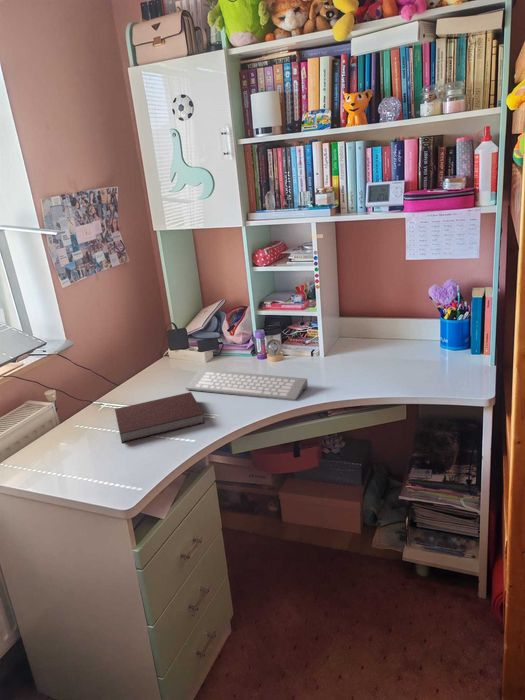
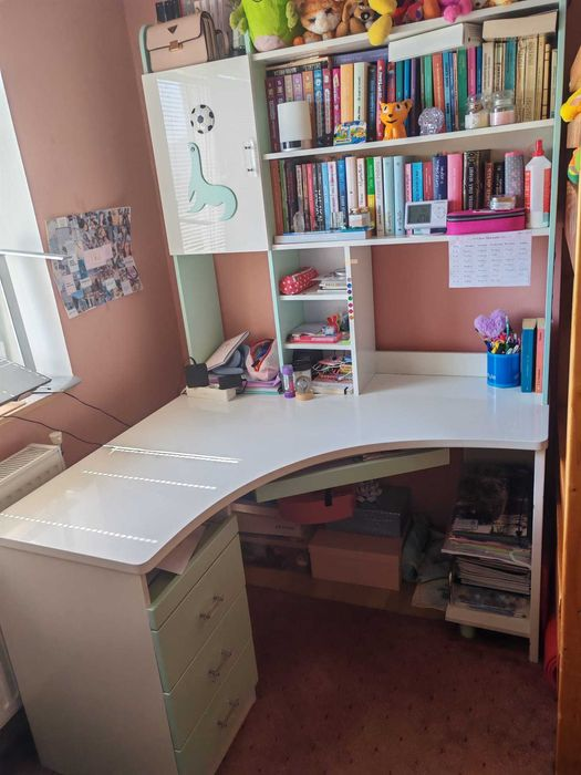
- computer keyboard [185,368,309,402]
- notebook [114,391,206,444]
